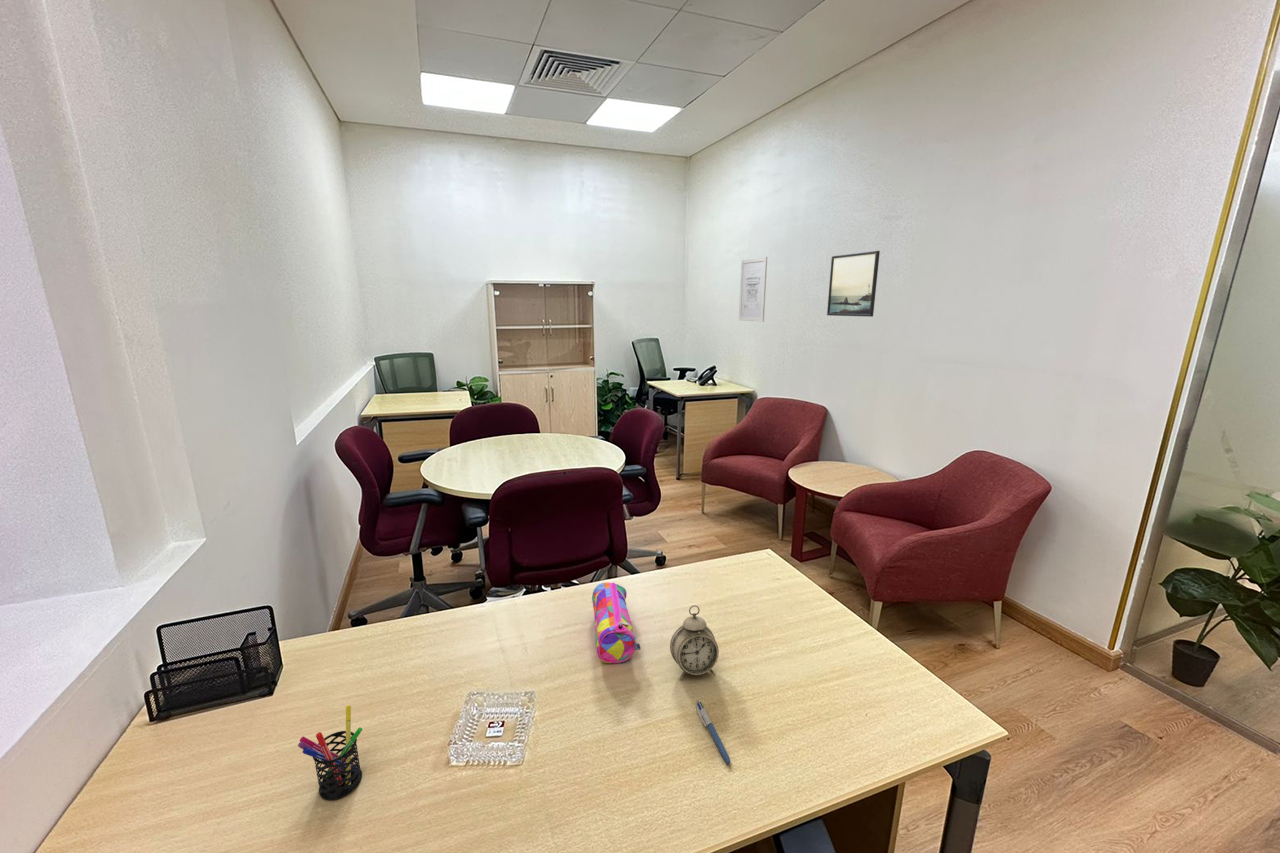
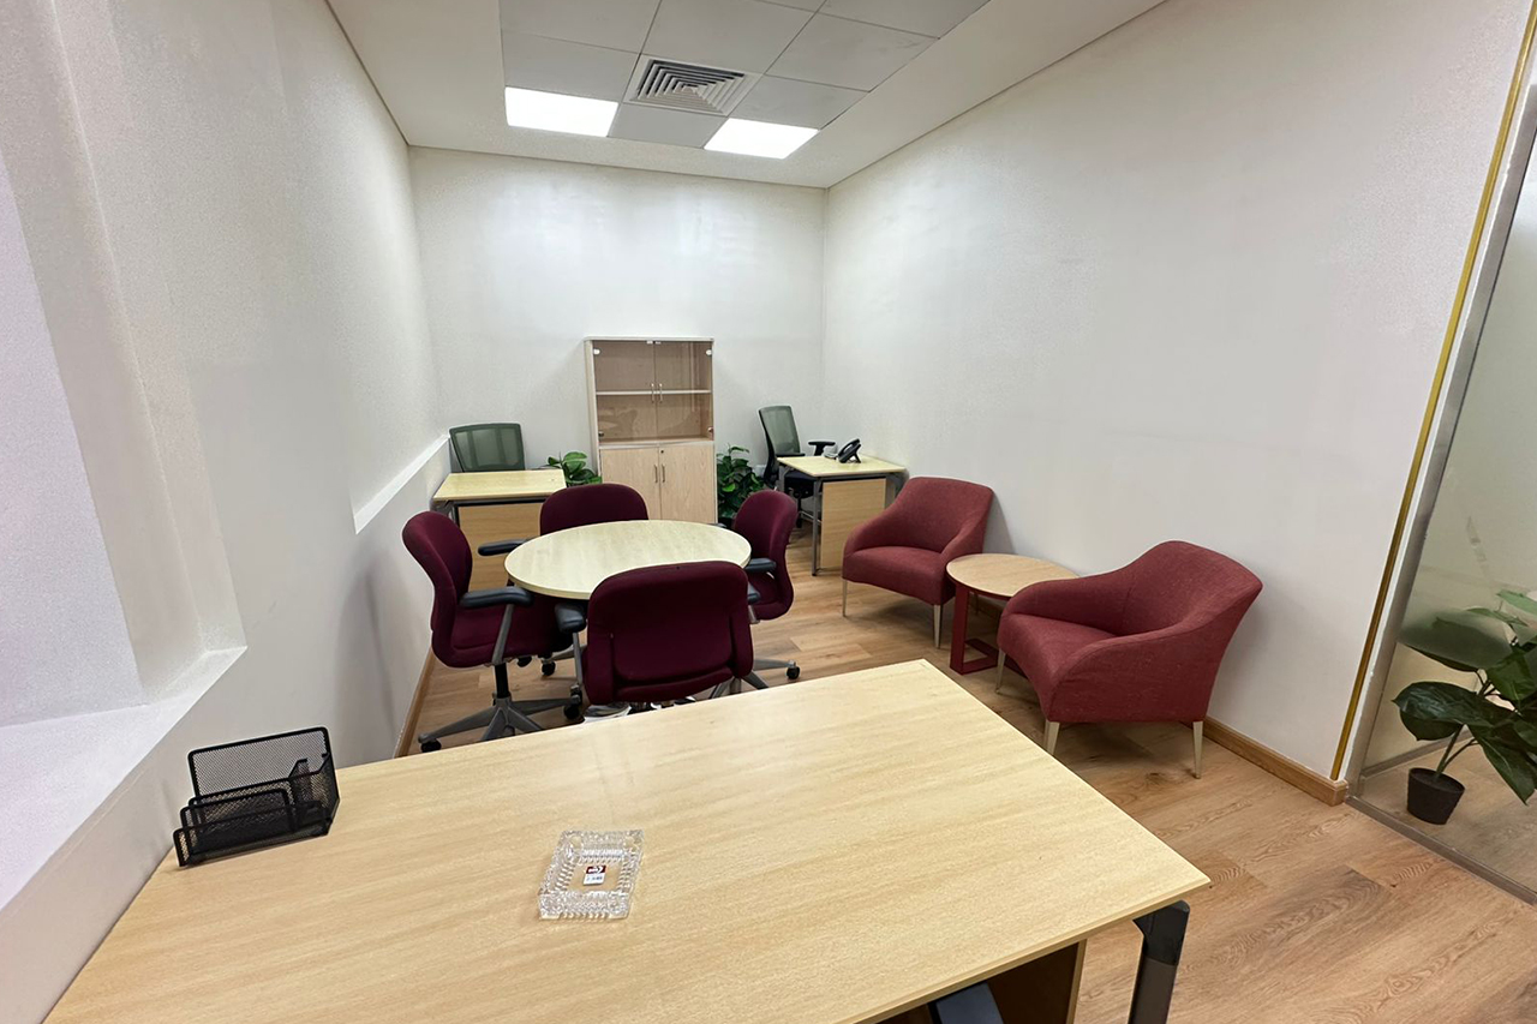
- pen holder [297,704,363,801]
- wall art [738,256,768,323]
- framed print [826,250,881,318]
- pen [696,699,732,767]
- alarm clock [669,604,720,681]
- pencil case [591,581,642,664]
